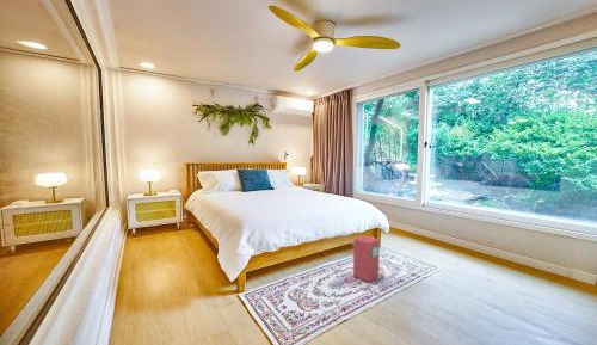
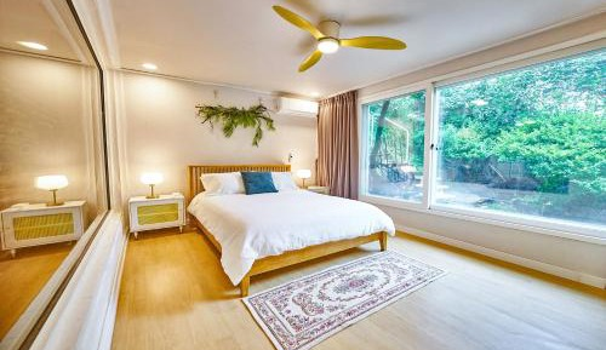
- speaker [352,234,381,283]
